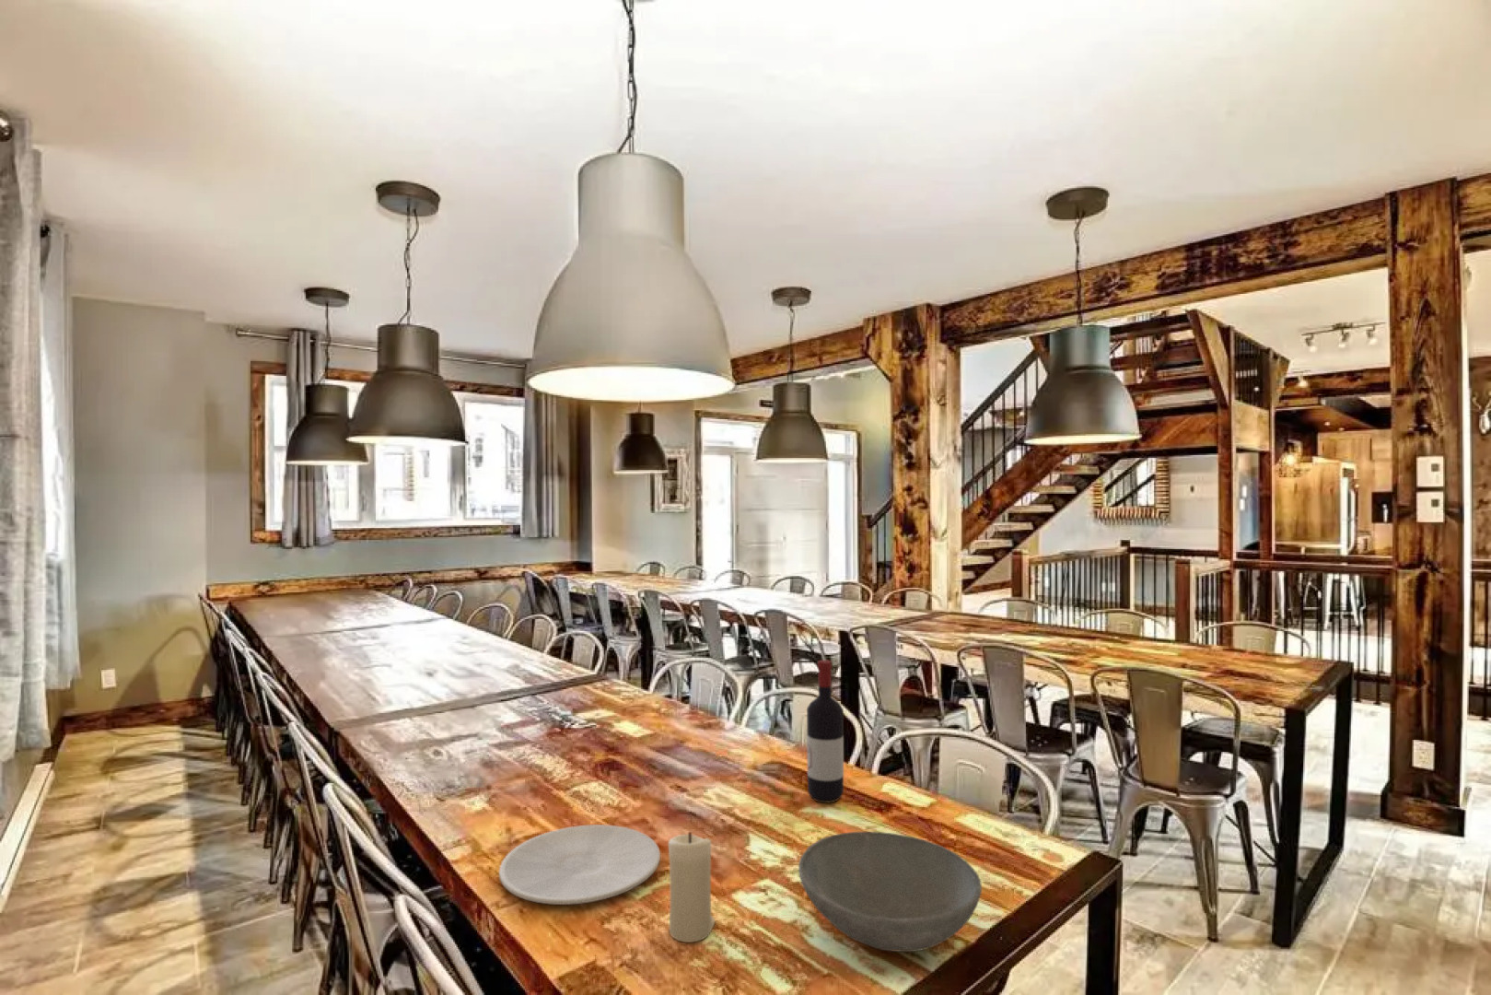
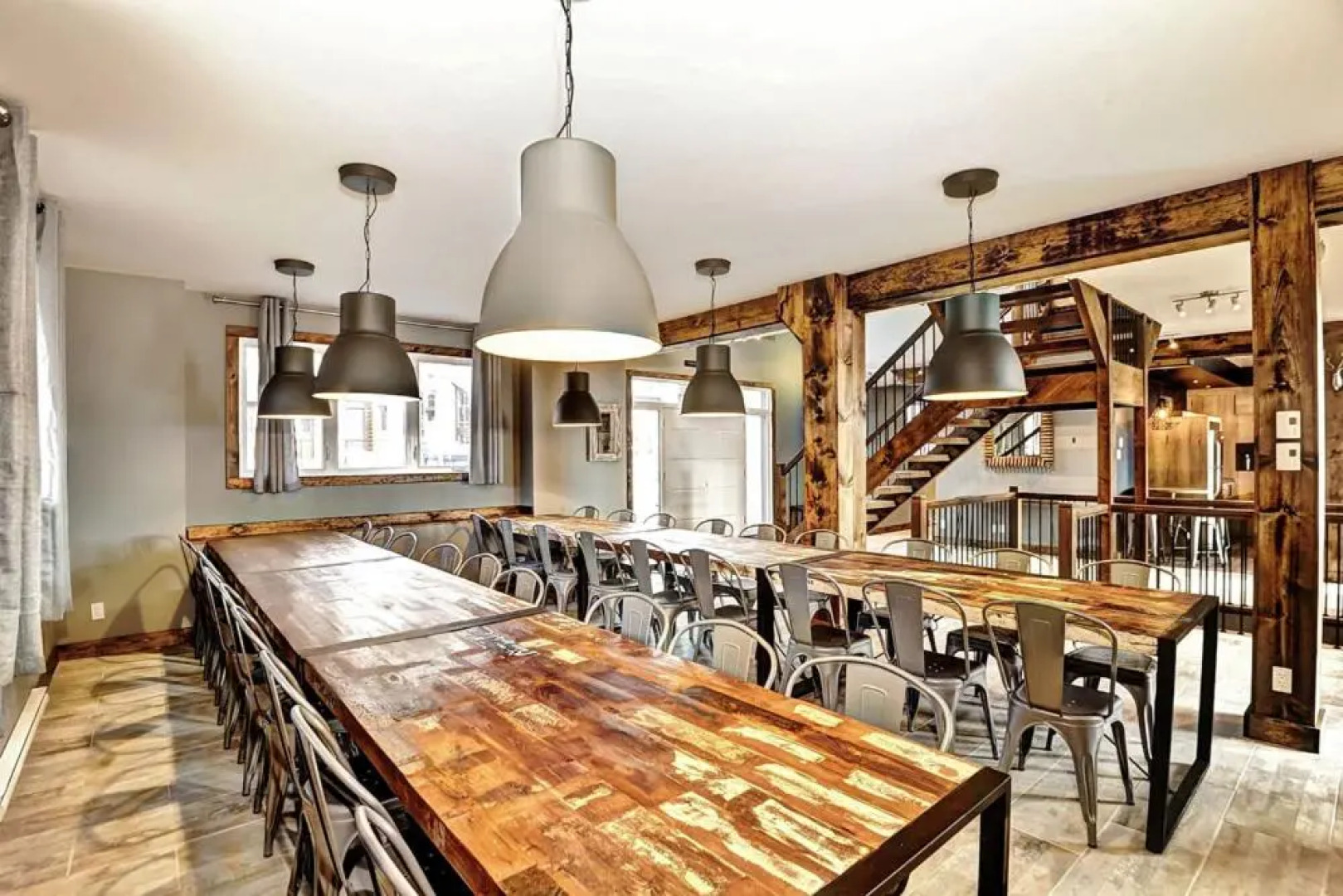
- candle [667,831,716,944]
- plate [498,824,662,906]
- bowl [797,831,983,953]
- wine bottle [806,659,845,803]
